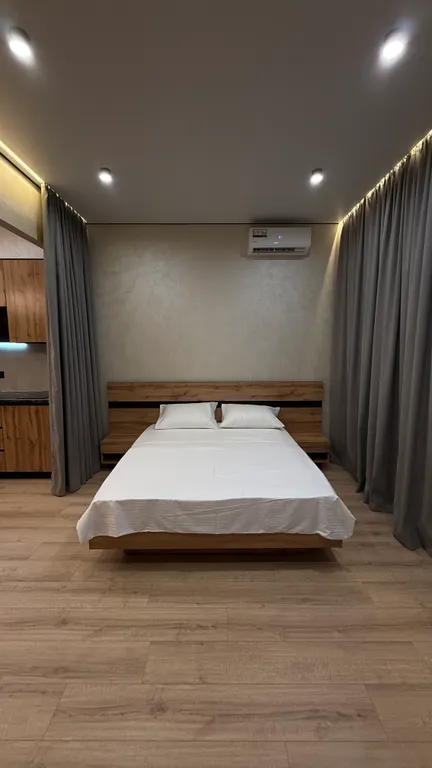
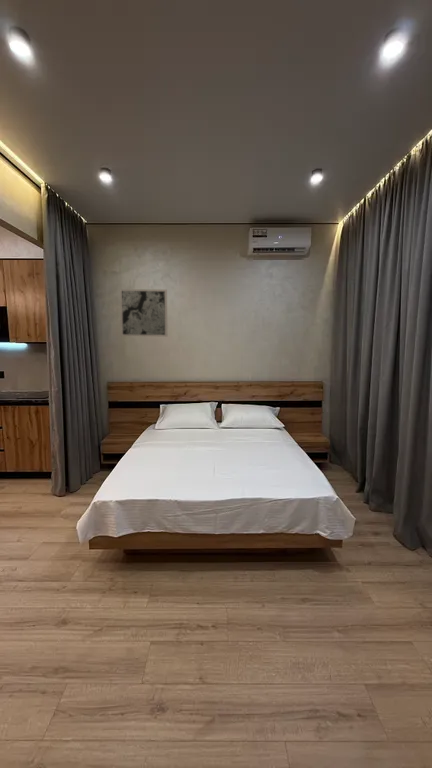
+ wall art [119,288,168,338]
